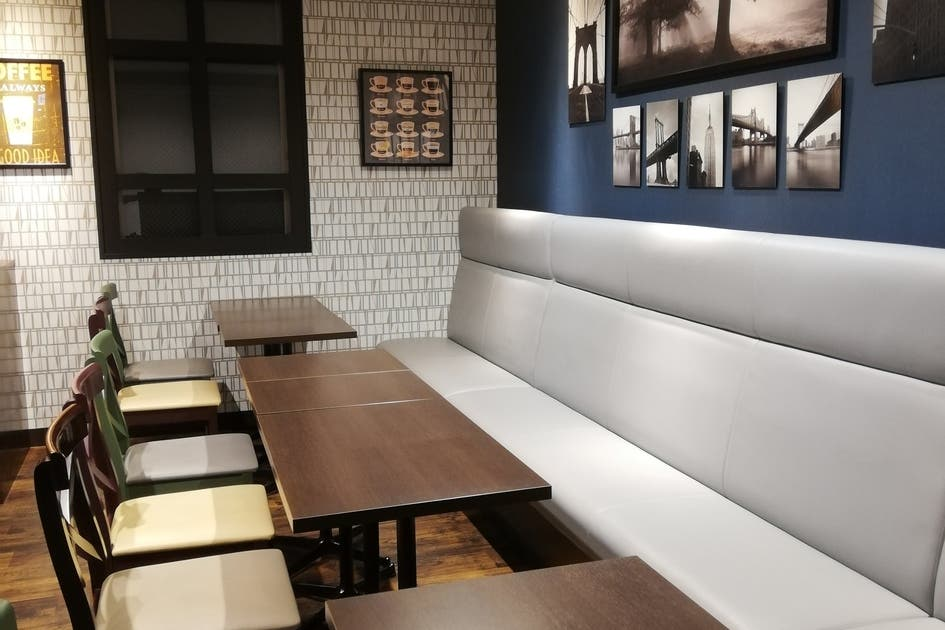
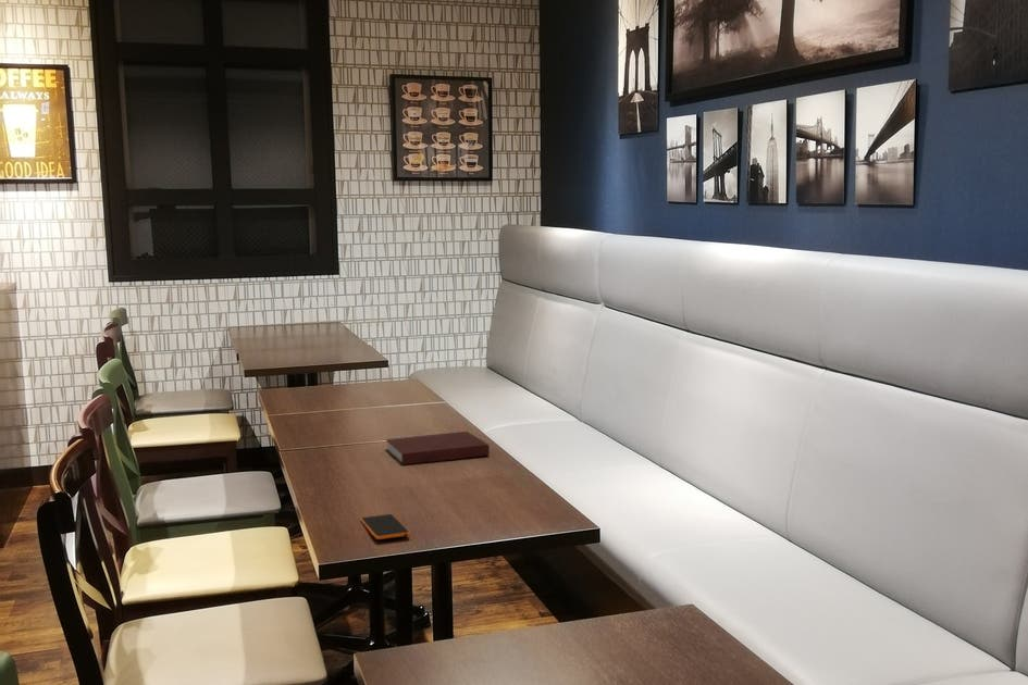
+ notebook [384,431,491,466]
+ smartphone [359,513,411,540]
